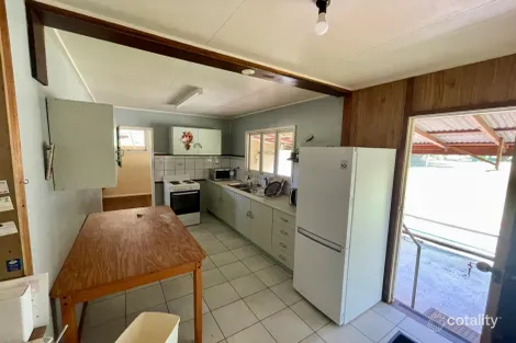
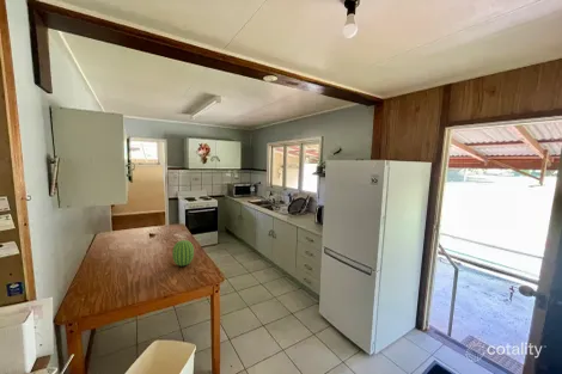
+ fruit [171,239,195,266]
